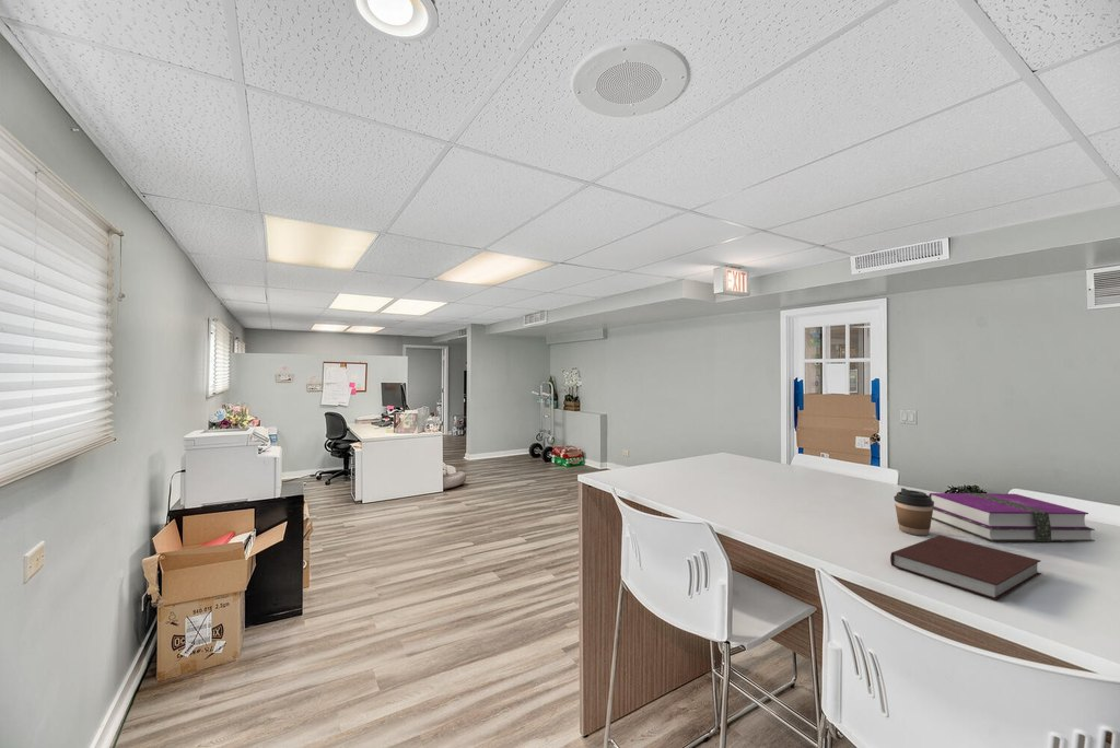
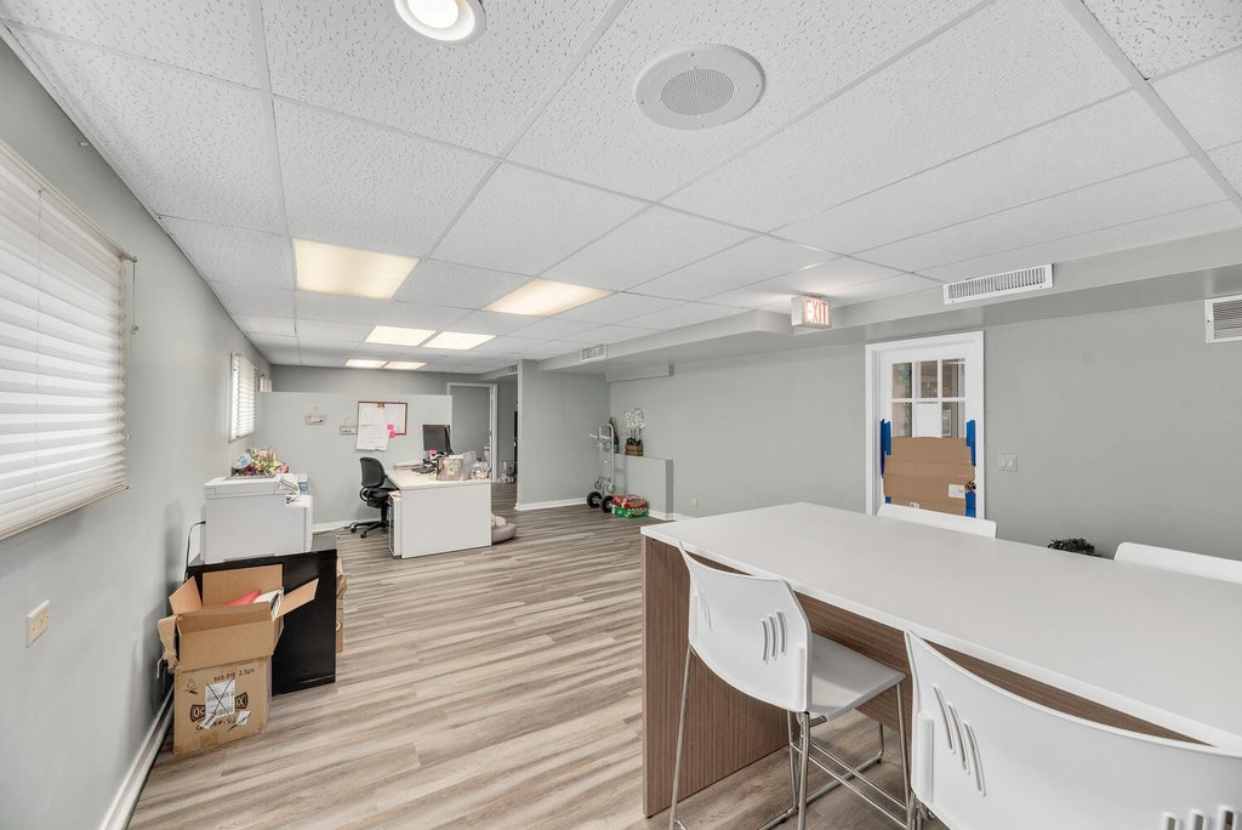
- notebook [928,492,1096,542]
- coffee cup [892,487,934,537]
- notebook [889,534,1042,600]
